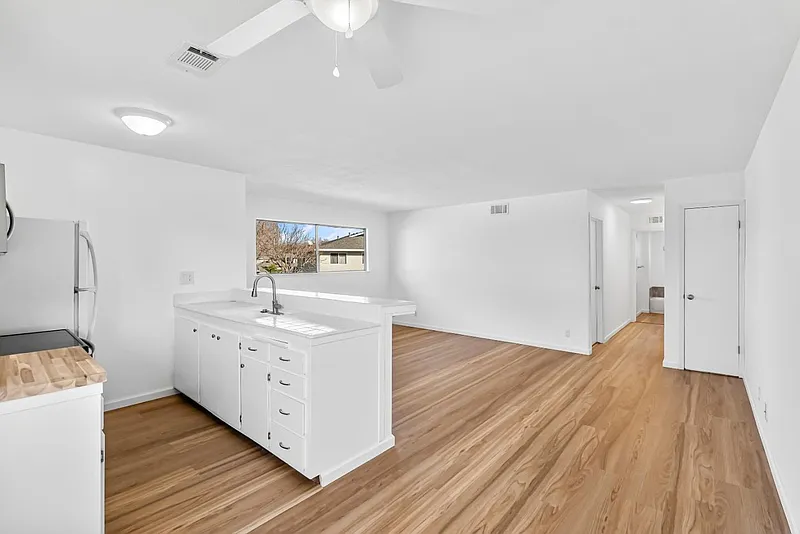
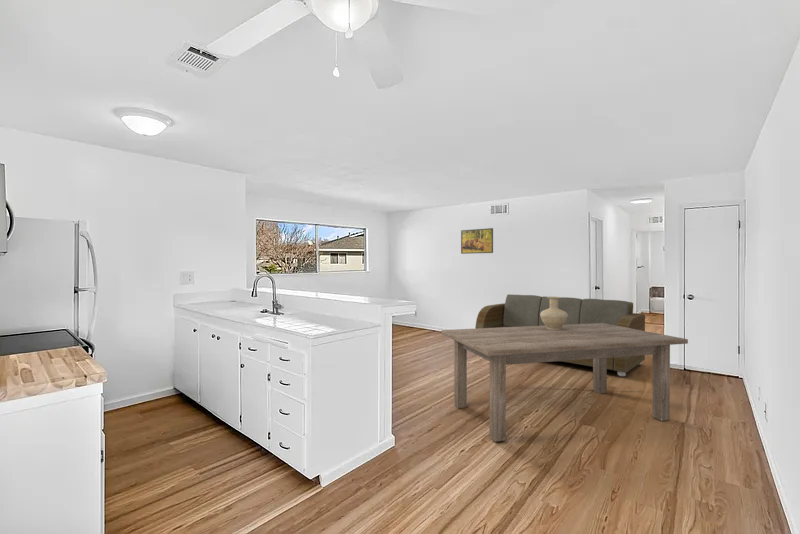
+ dining table [440,323,689,443]
+ vase [540,296,568,330]
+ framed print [460,227,494,255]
+ sofa [474,294,646,377]
